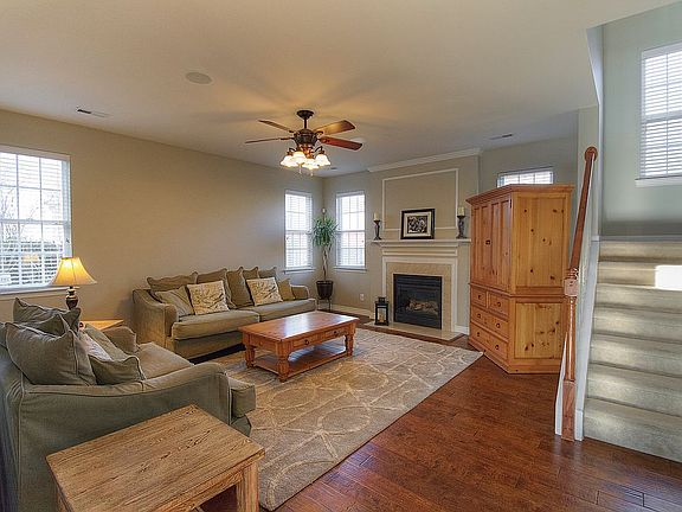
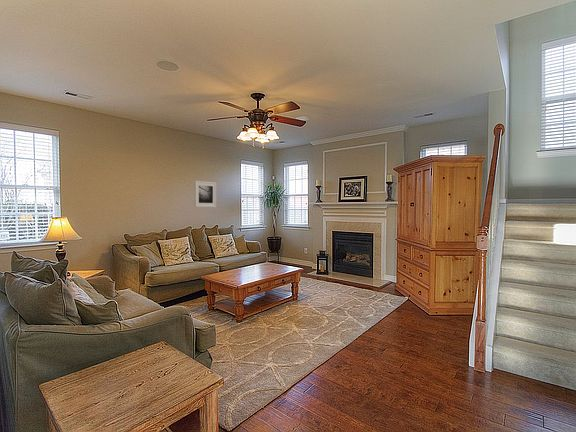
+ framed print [194,180,217,208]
